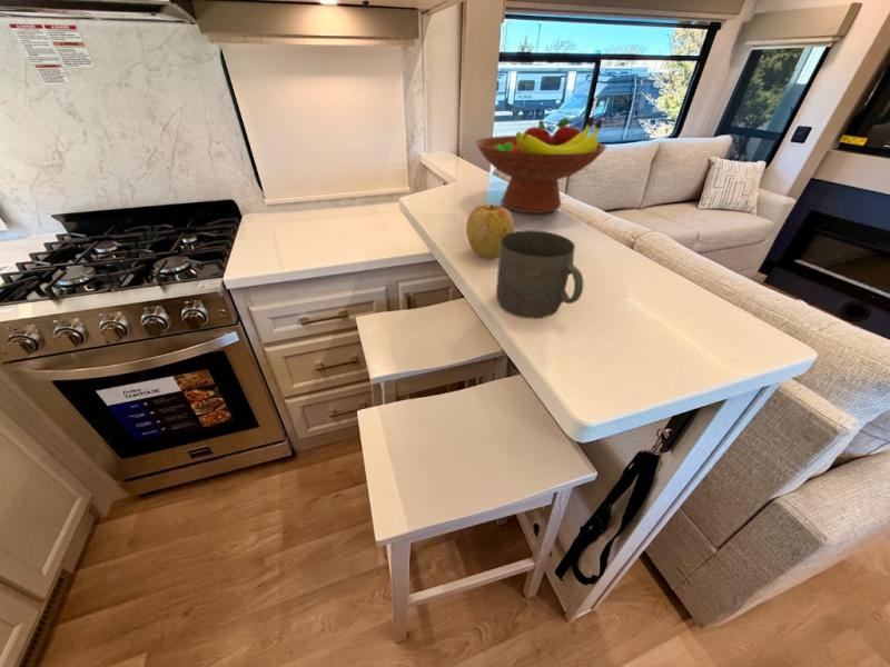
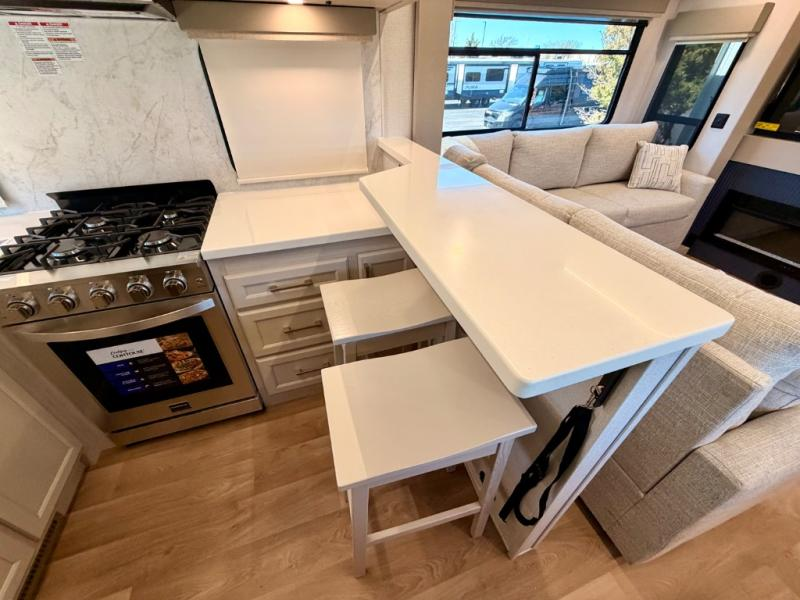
- apple [465,202,515,259]
- fruit bowl [474,116,607,215]
- mug [495,229,584,319]
